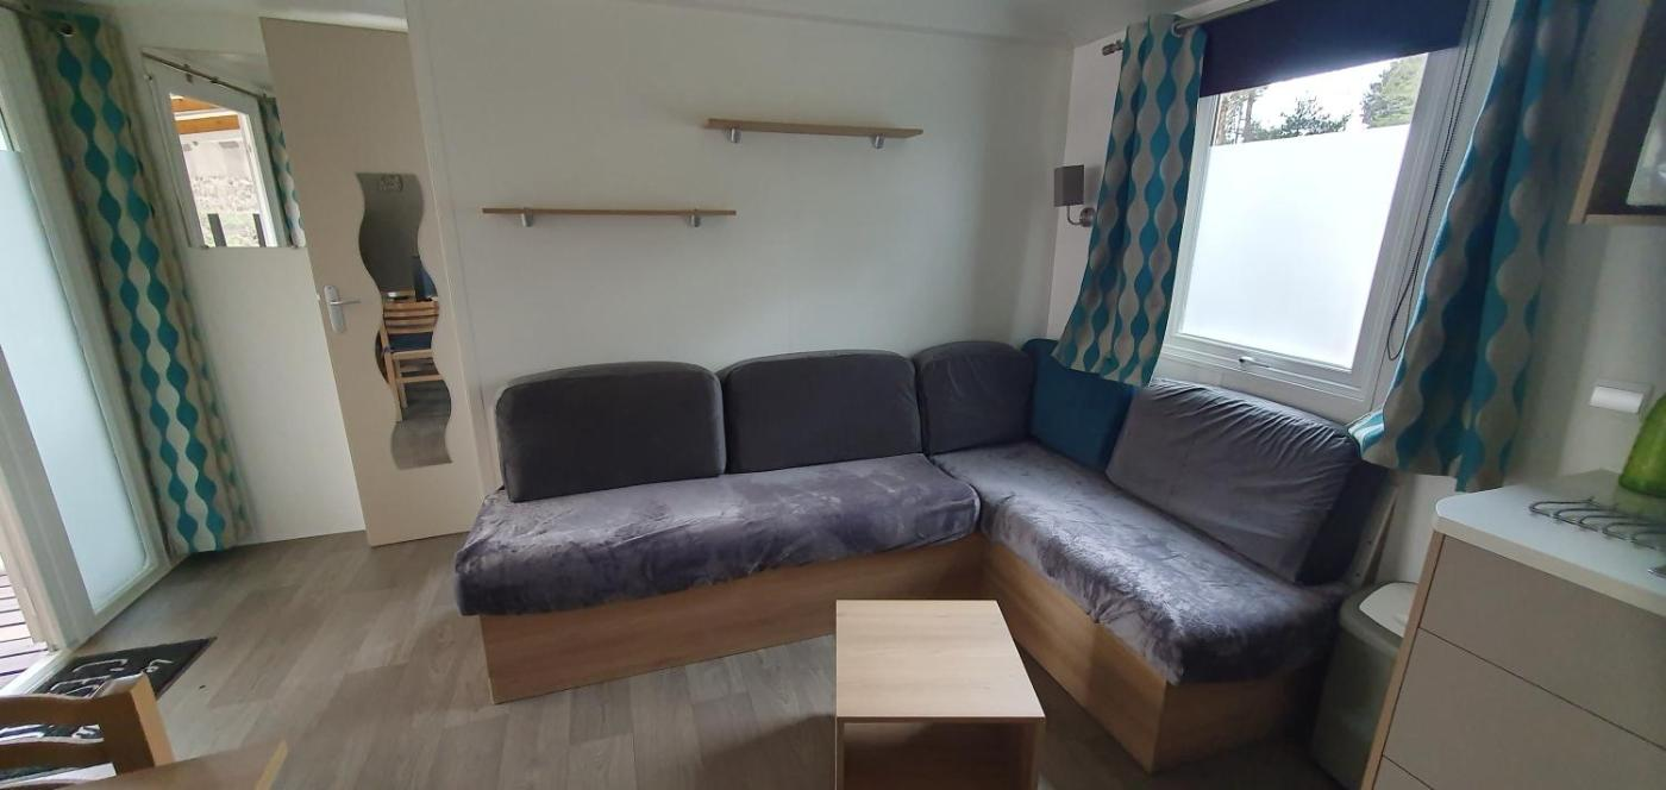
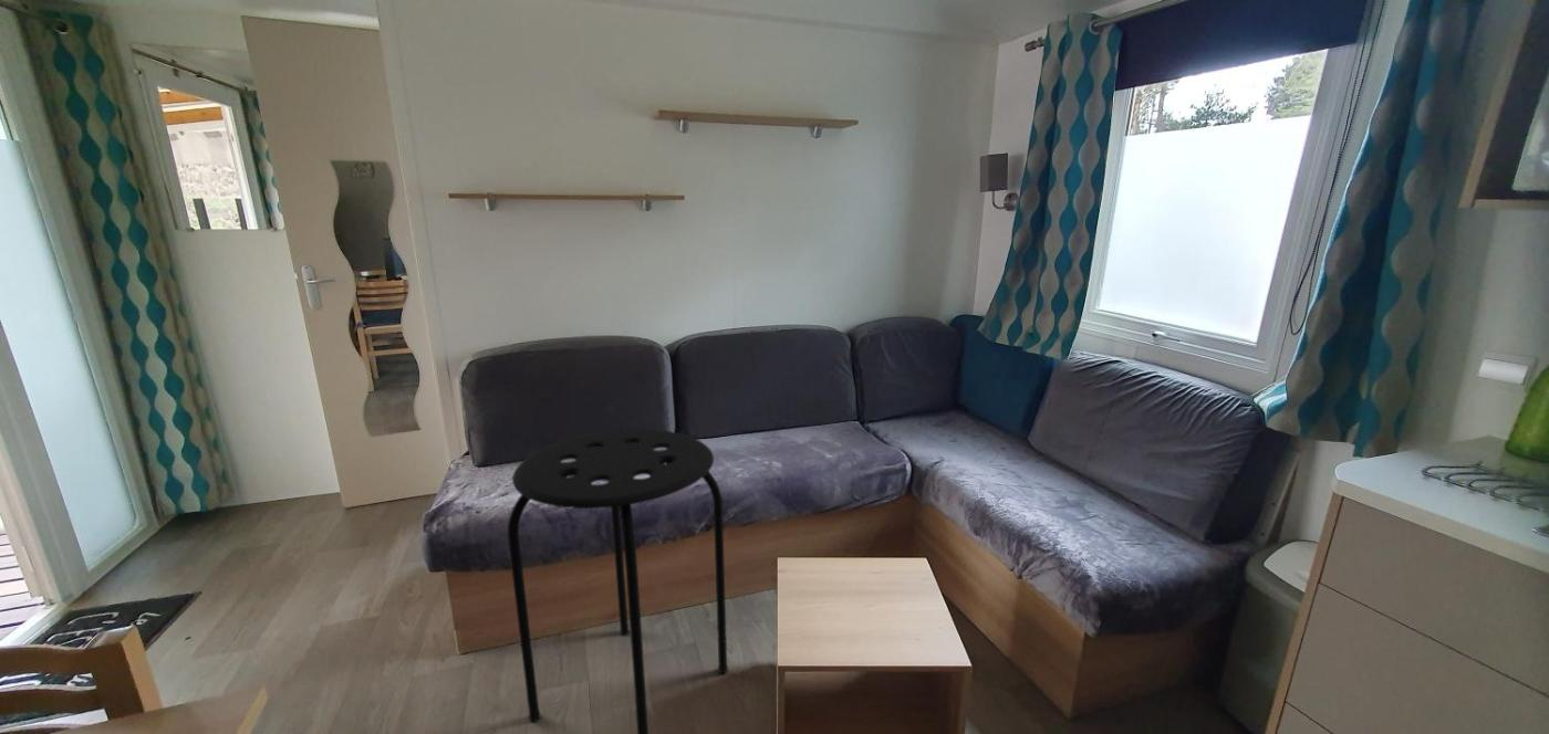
+ stool [507,428,729,734]
